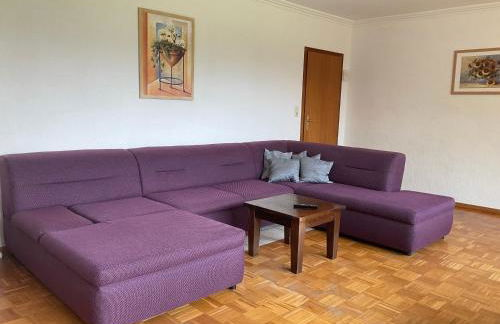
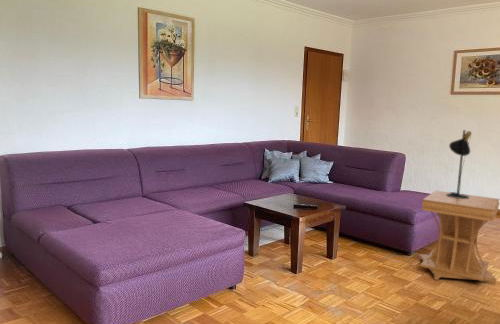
+ side table [418,190,500,286]
+ table lamp [446,129,473,199]
